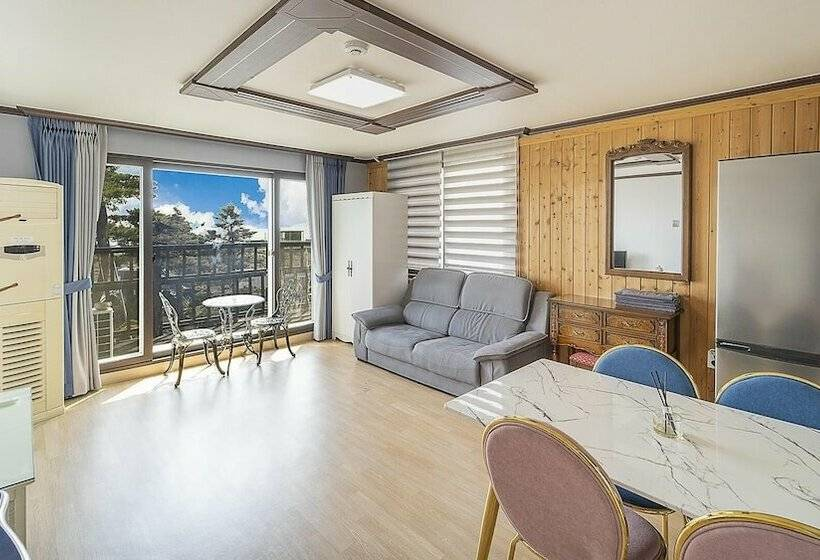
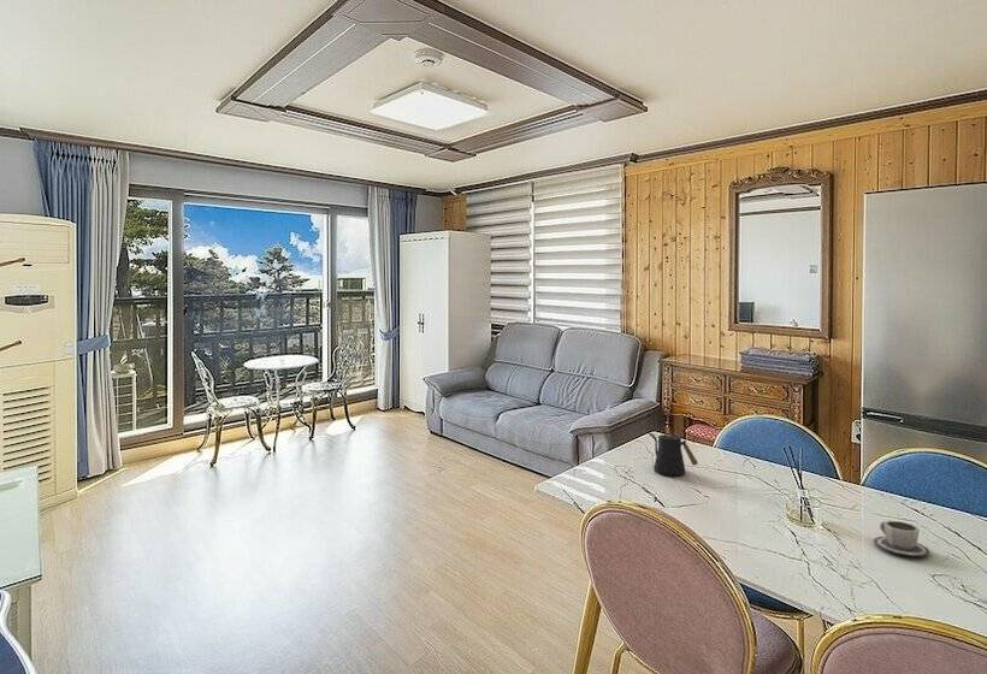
+ kettle [648,431,699,477]
+ cup [873,520,932,557]
